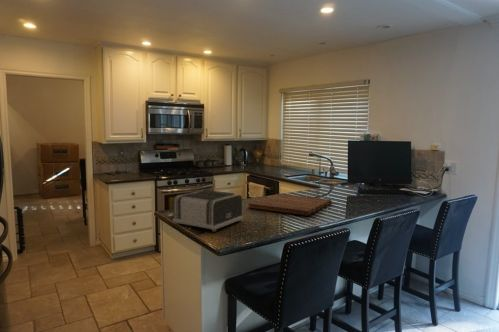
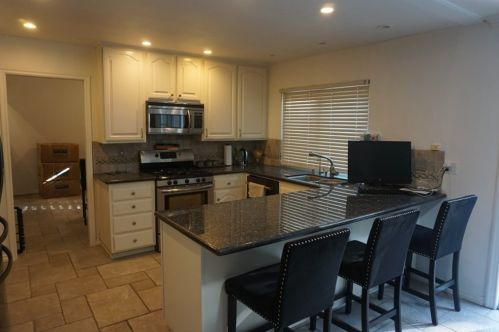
- cutting board [248,193,333,217]
- toaster [172,189,244,233]
